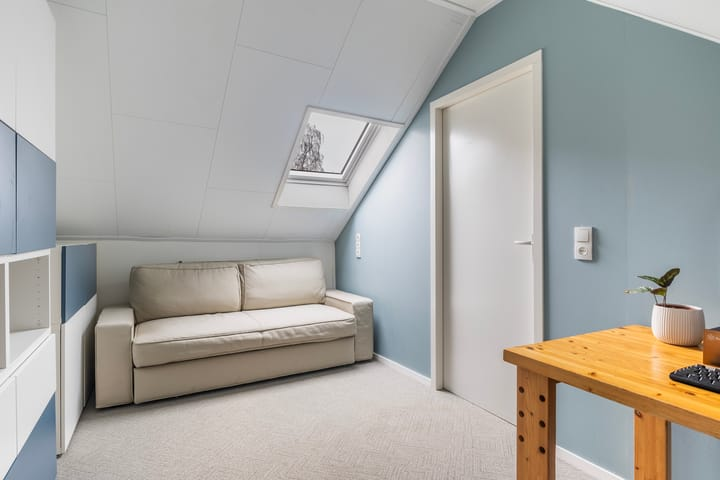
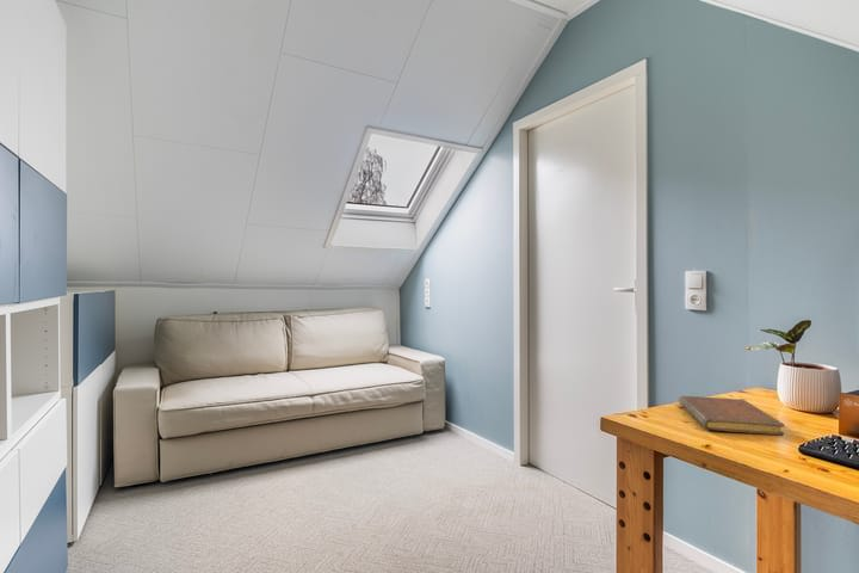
+ notebook [678,395,785,436]
